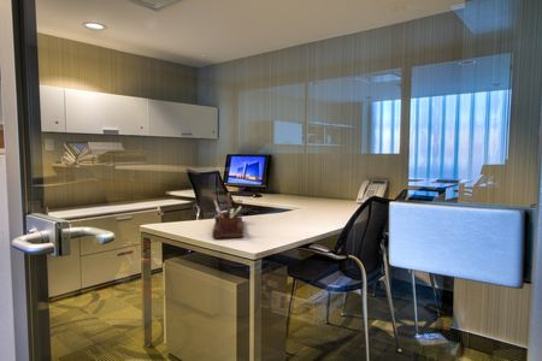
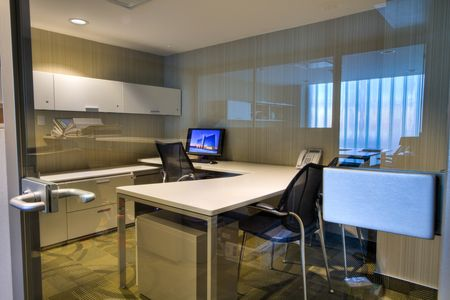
- desk organizer [211,191,245,239]
